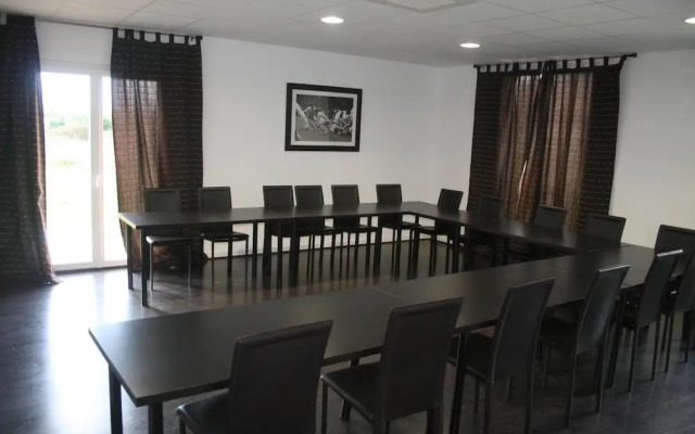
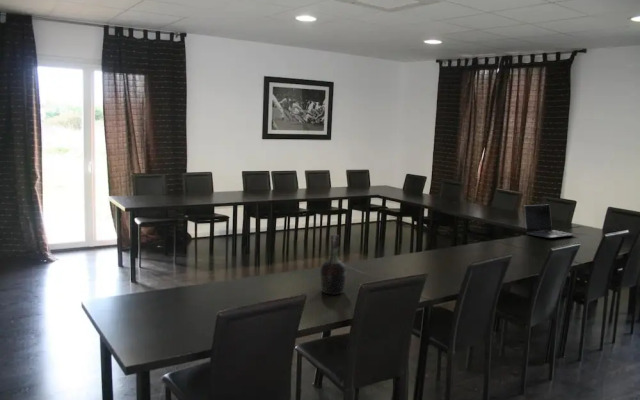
+ laptop computer [523,203,577,239]
+ cognac bottle [319,234,347,296]
